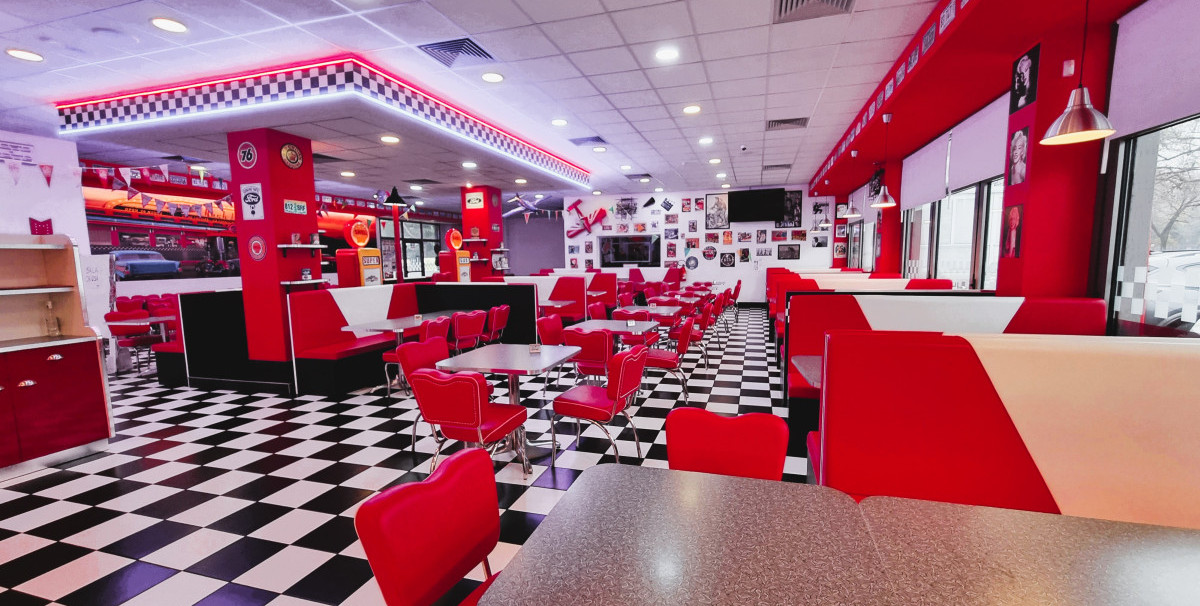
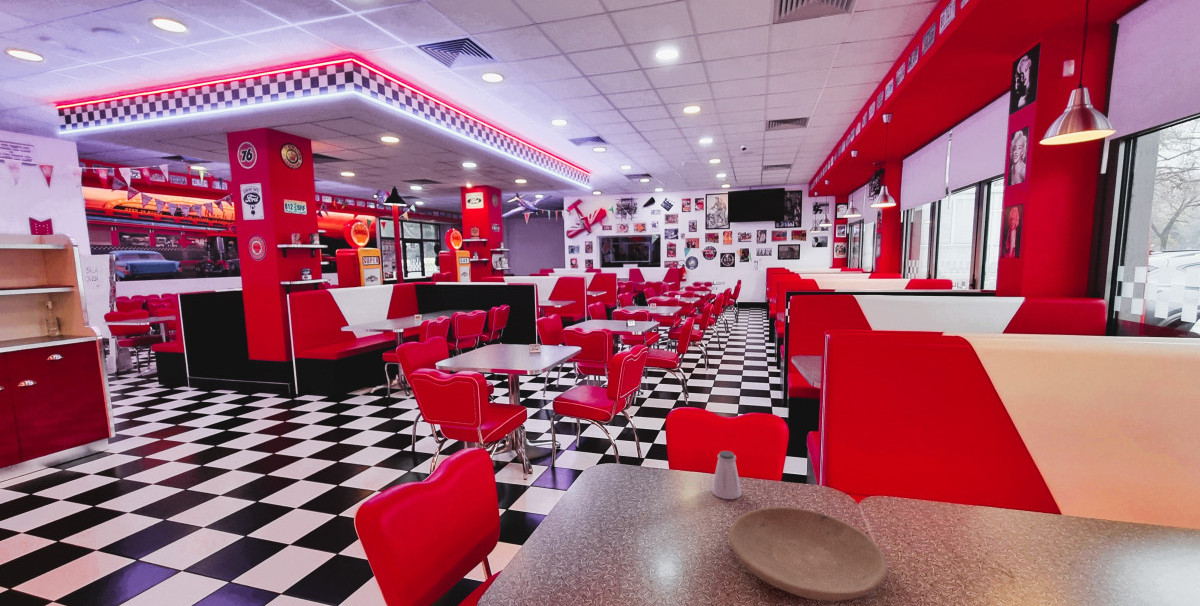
+ saltshaker [711,450,743,500]
+ plate [728,506,889,602]
